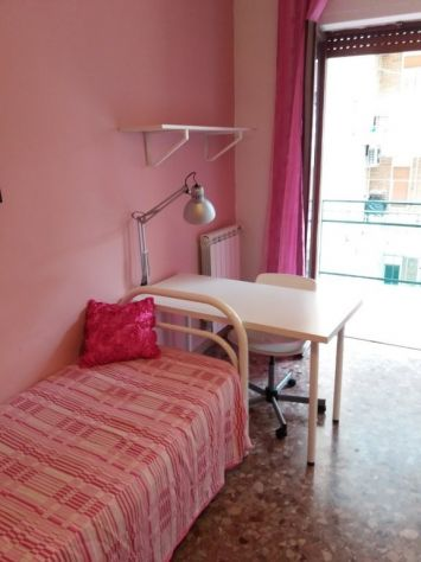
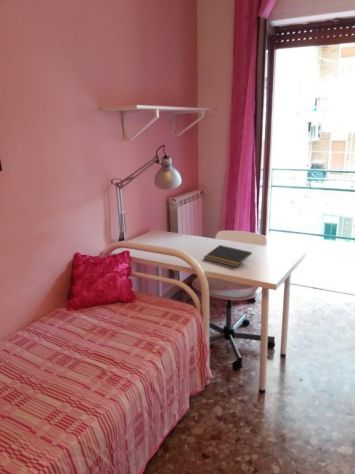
+ notepad [203,244,253,268]
